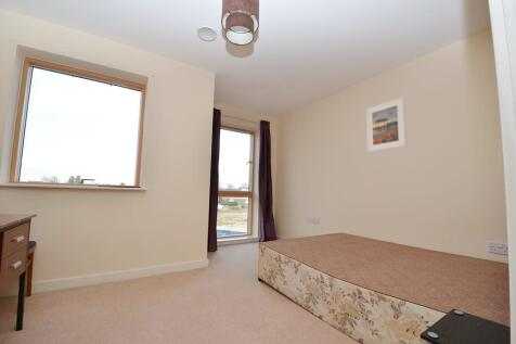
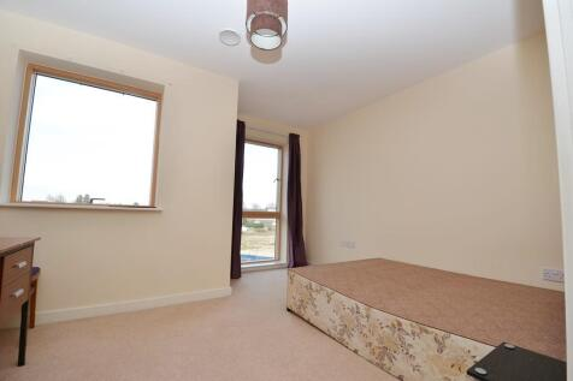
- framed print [365,97,408,153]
